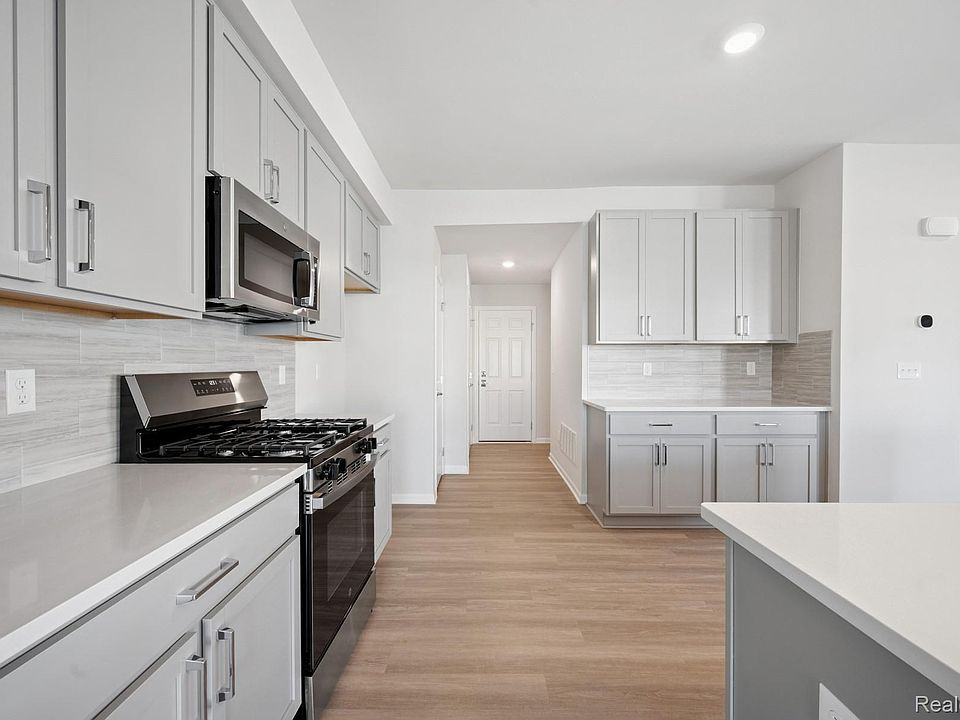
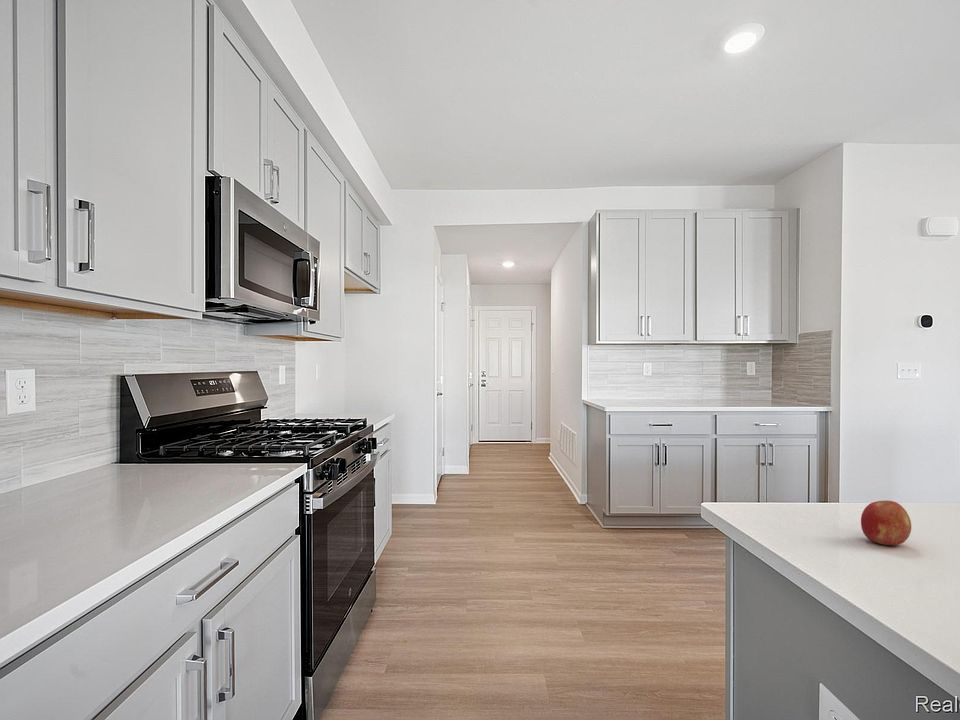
+ fruit [860,500,912,546]
